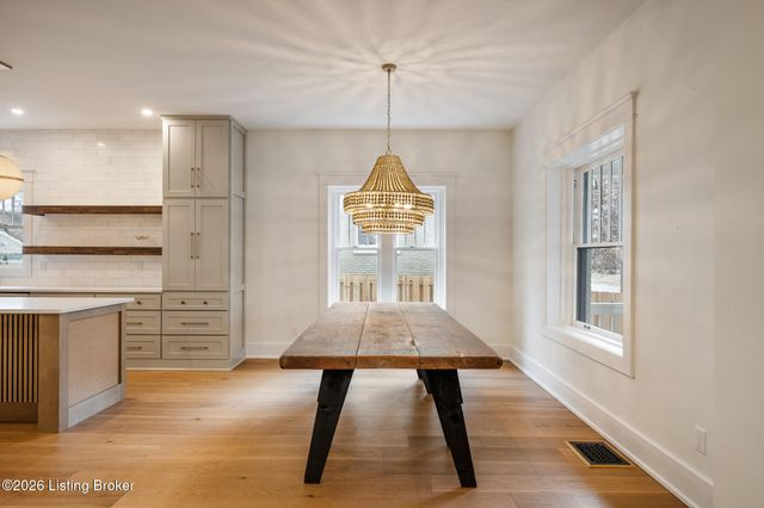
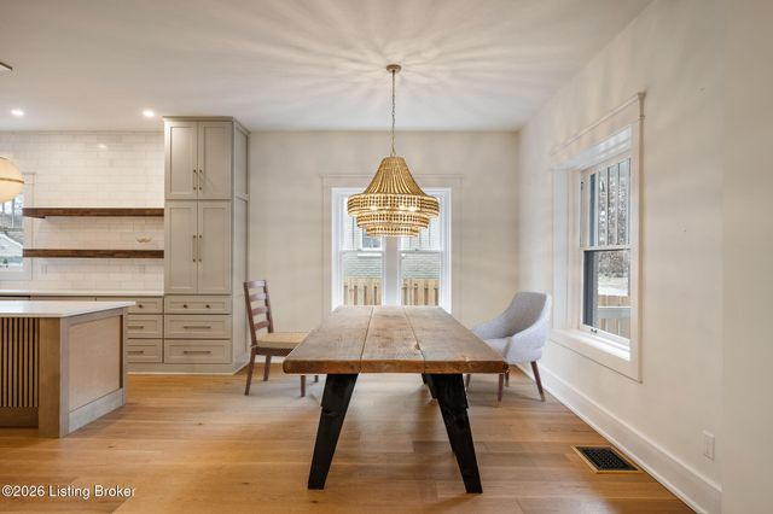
+ chair [242,279,320,398]
+ chair [464,291,553,409]
